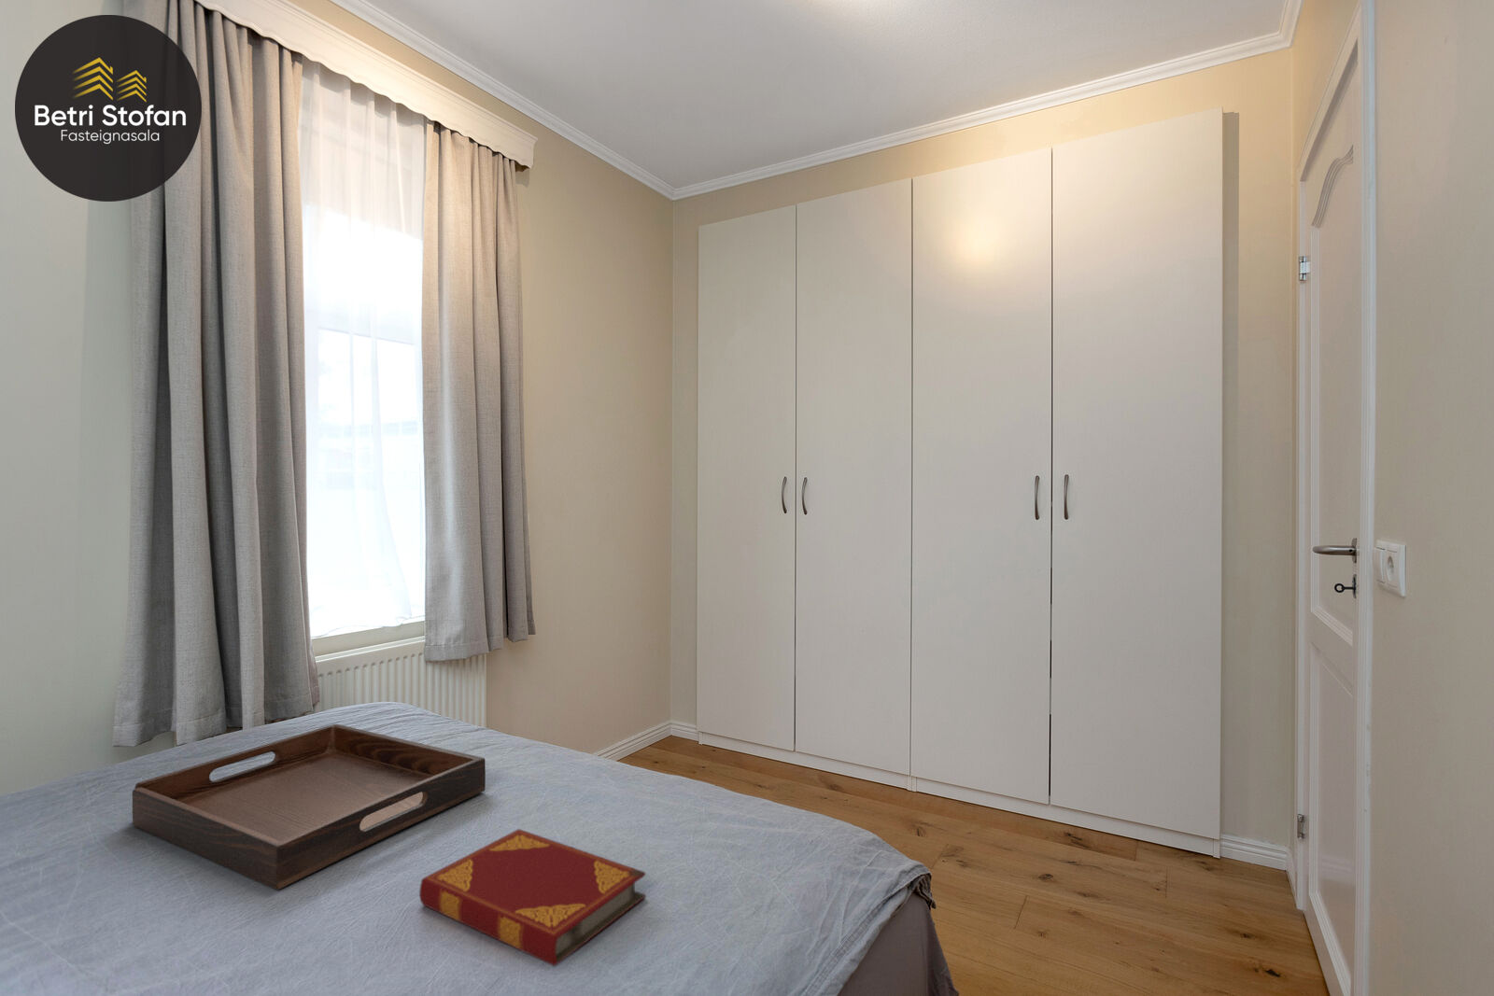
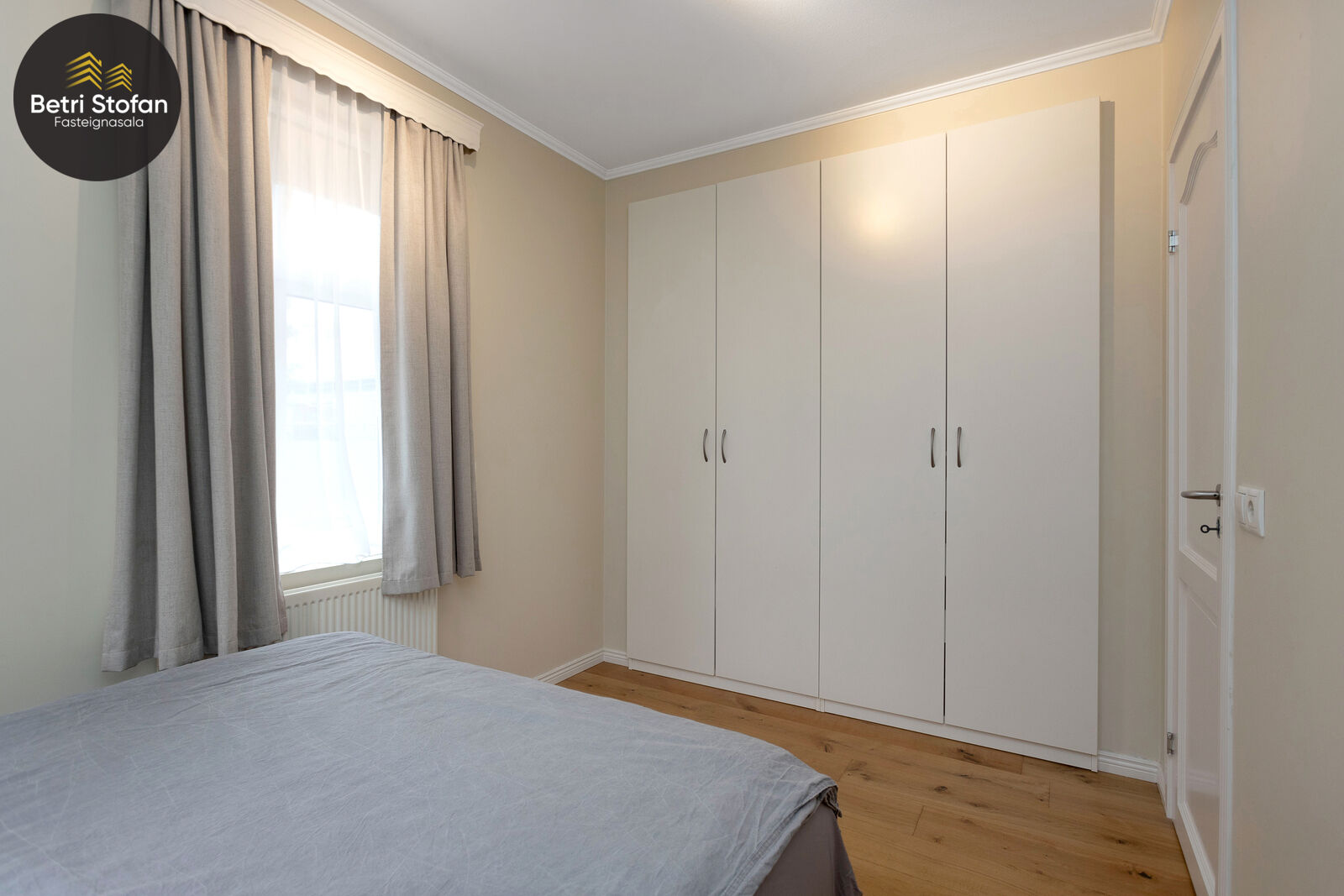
- serving tray [131,724,487,890]
- hardback book [418,828,646,967]
